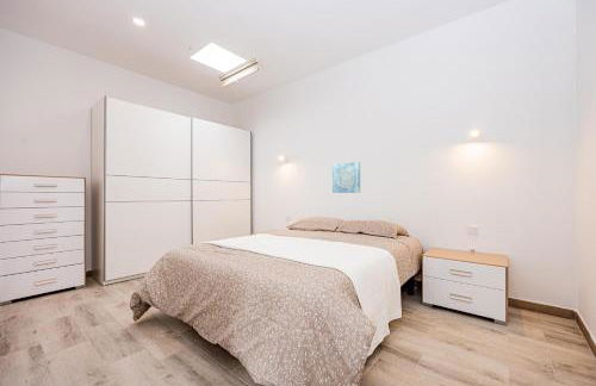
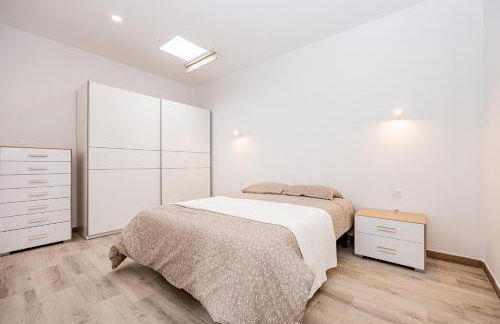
- wall art [331,161,361,194]
